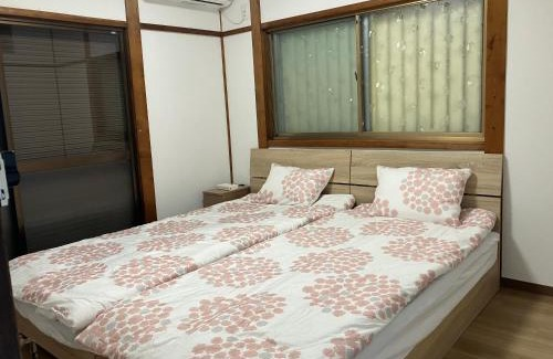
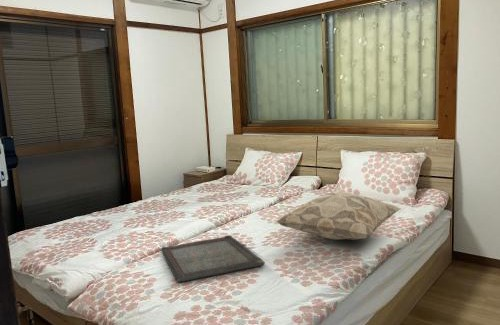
+ decorative pillow [275,190,402,241]
+ serving tray [160,235,266,283]
